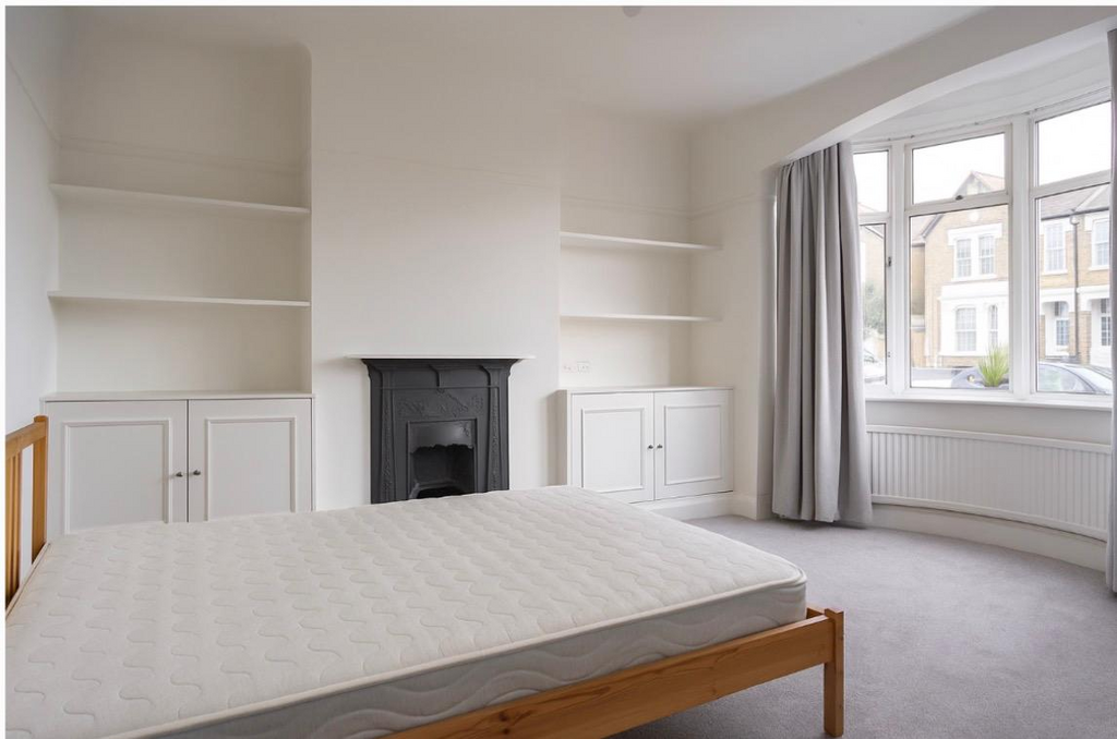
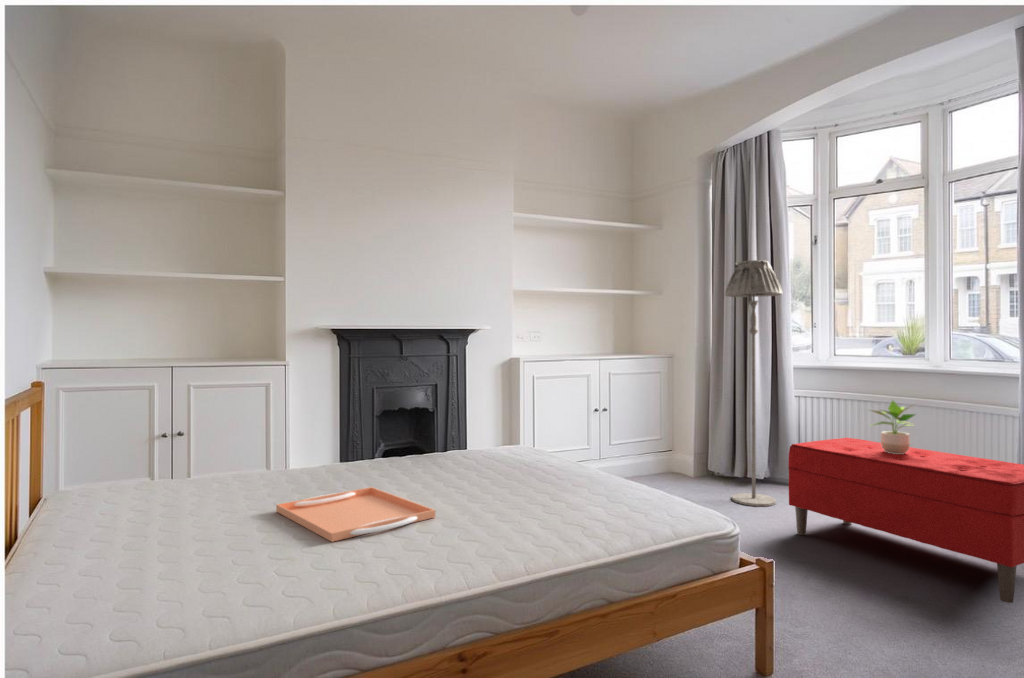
+ bench [787,437,1024,604]
+ serving tray [275,486,436,543]
+ floor lamp [724,259,784,507]
+ potted plant [868,399,917,454]
